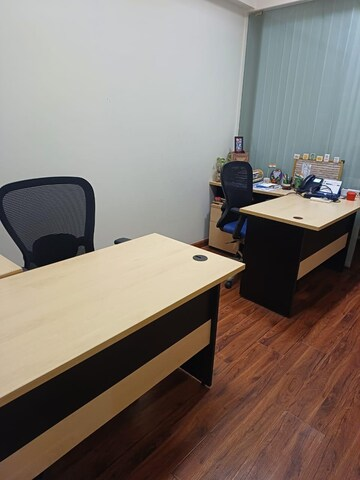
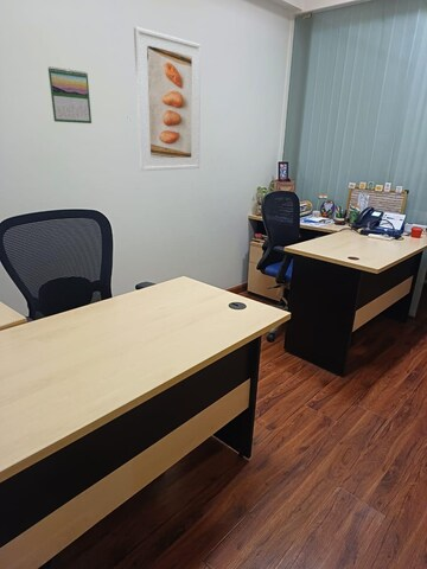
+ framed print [133,26,202,172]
+ calendar [47,65,93,124]
